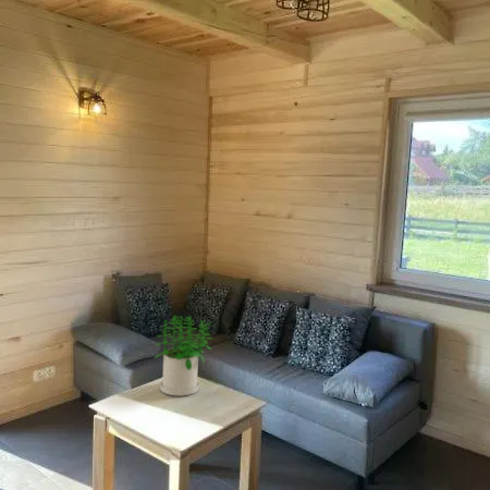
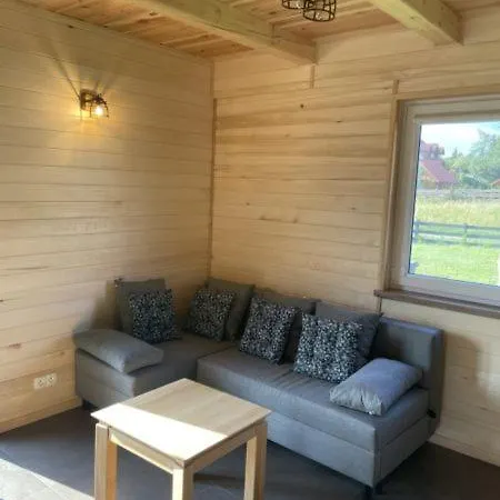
- potted plant [154,315,213,397]
